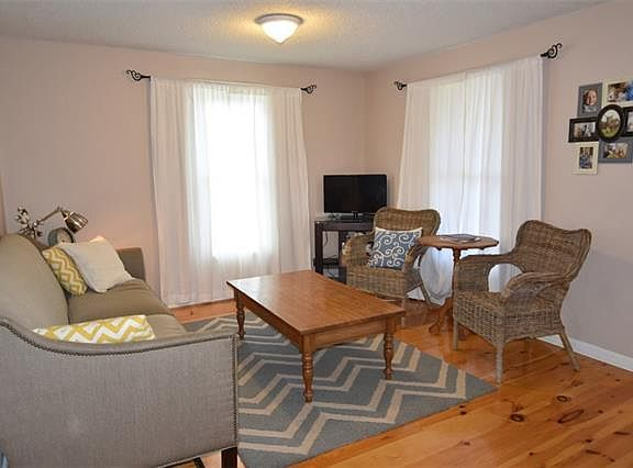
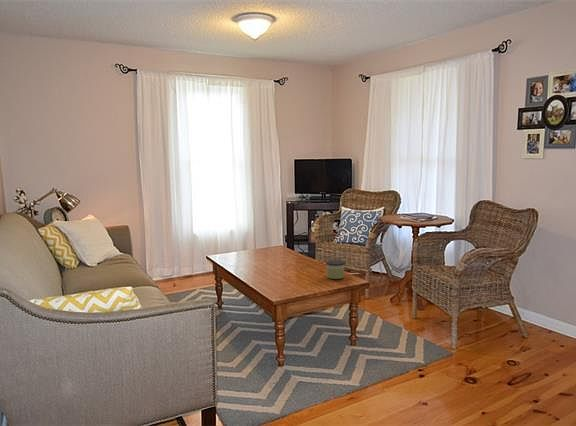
+ candle [325,259,346,280]
